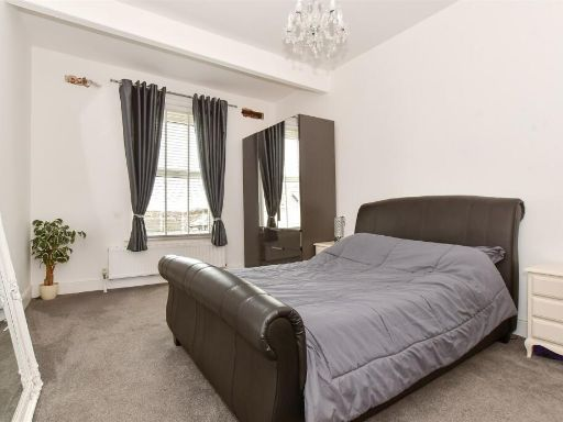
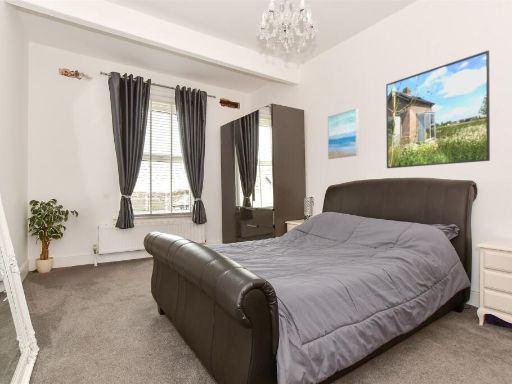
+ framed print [385,49,491,169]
+ wall art [327,108,360,160]
